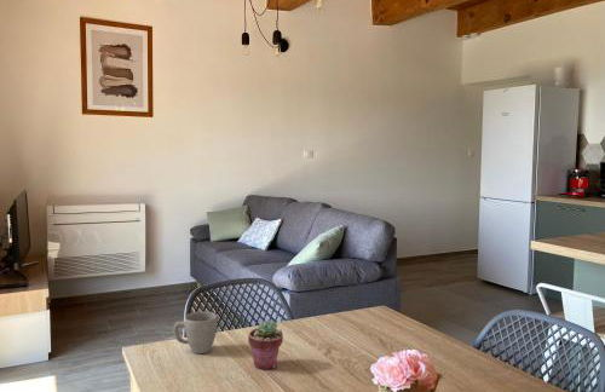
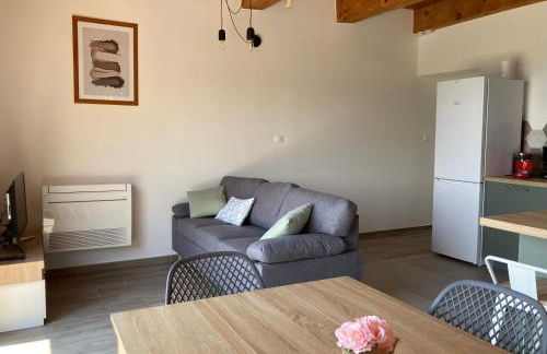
- potted succulent [247,319,284,370]
- mug [172,311,218,354]
